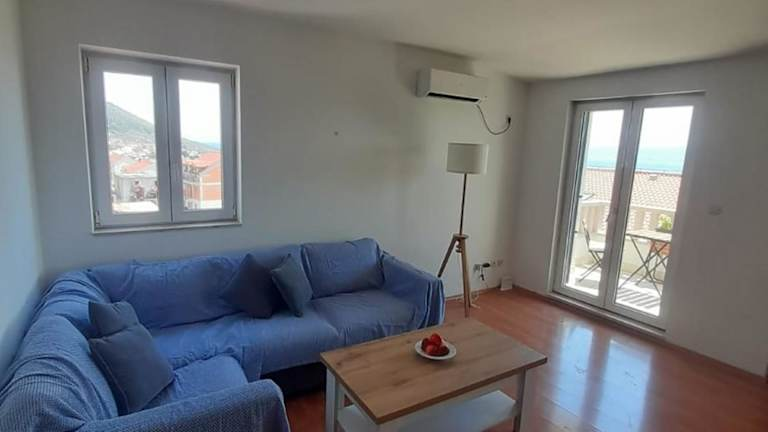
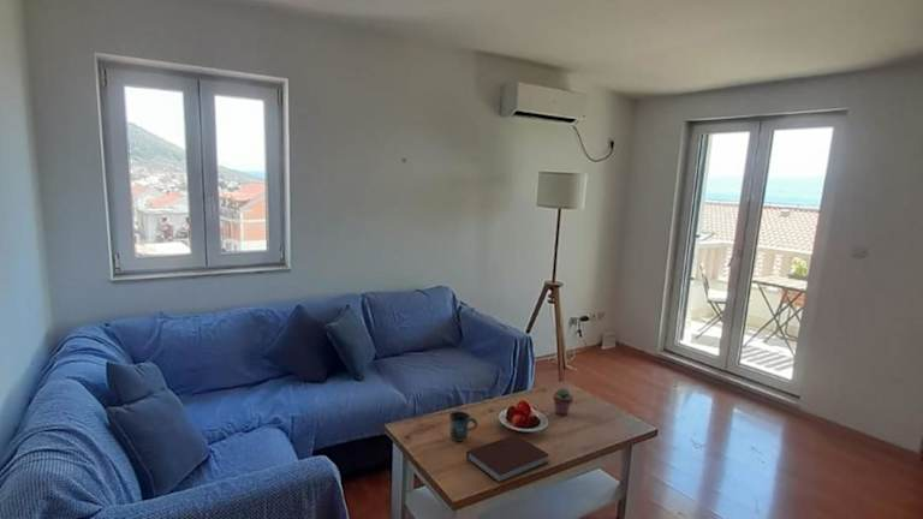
+ notebook [465,434,550,484]
+ mug [448,410,478,442]
+ potted succulent [552,386,574,417]
